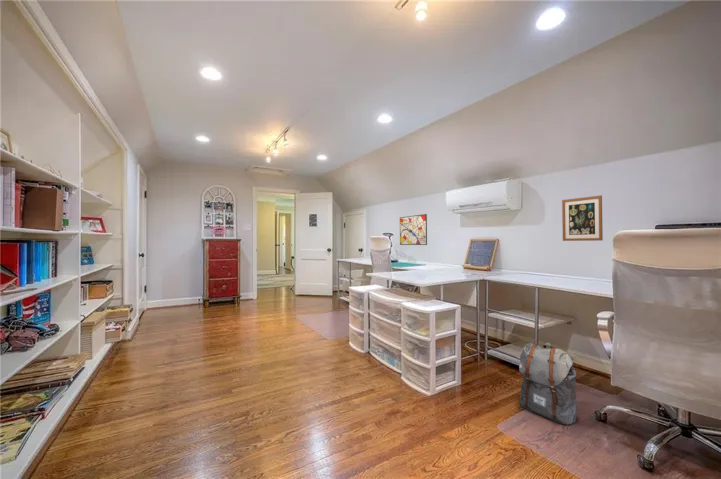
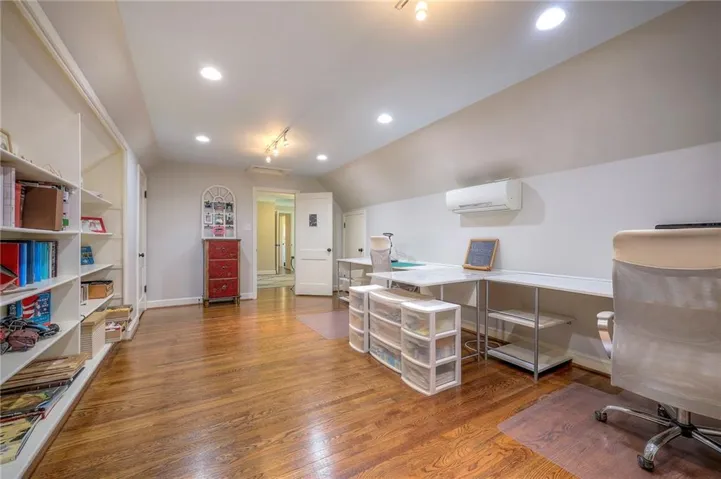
- wall art [561,194,604,242]
- wall art [399,213,428,246]
- backpack [518,341,578,426]
